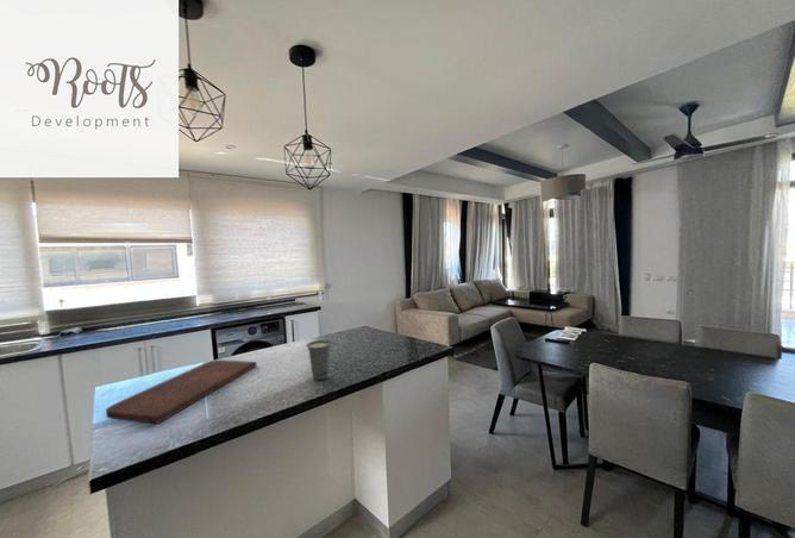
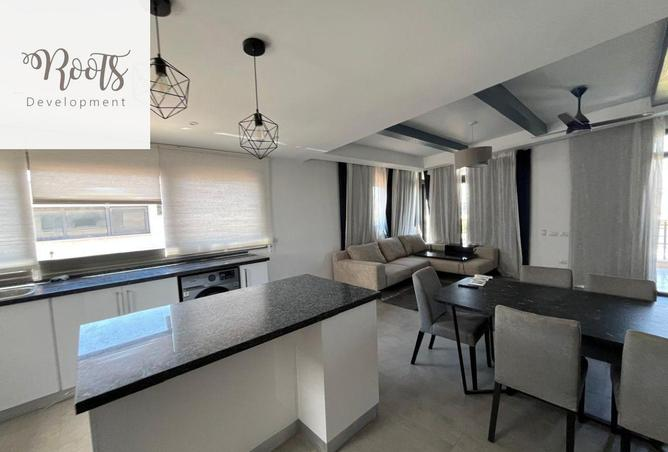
- cup [305,339,332,381]
- cutting board [105,359,258,425]
